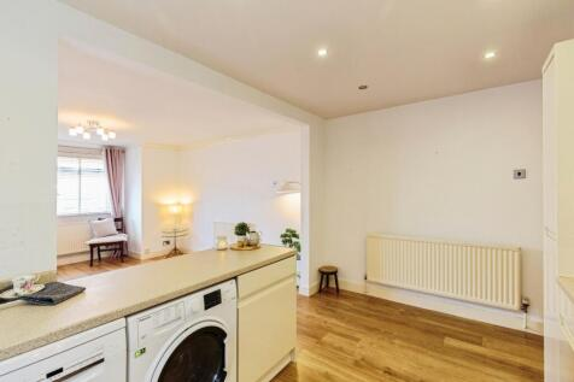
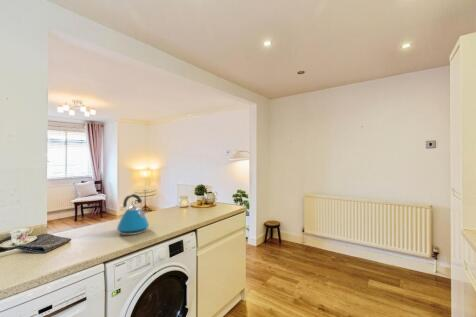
+ kettle [116,193,150,236]
